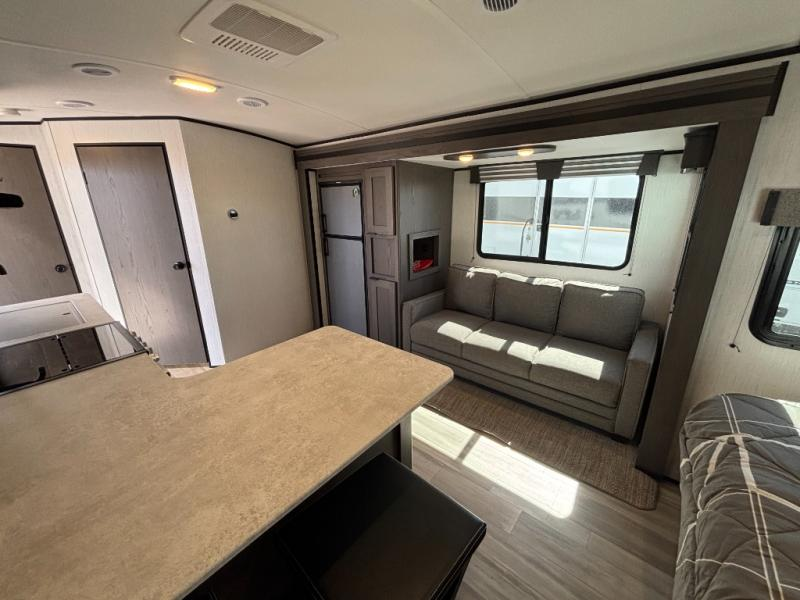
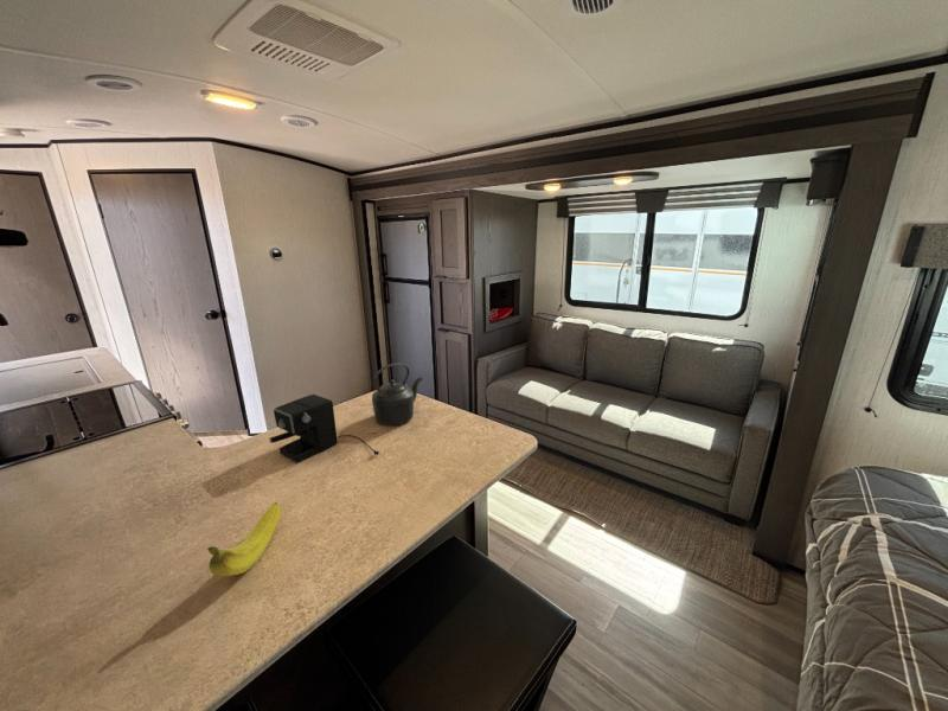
+ fruit [206,501,282,577]
+ kettle [371,361,424,427]
+ coffee maker [268,393,382,463]
